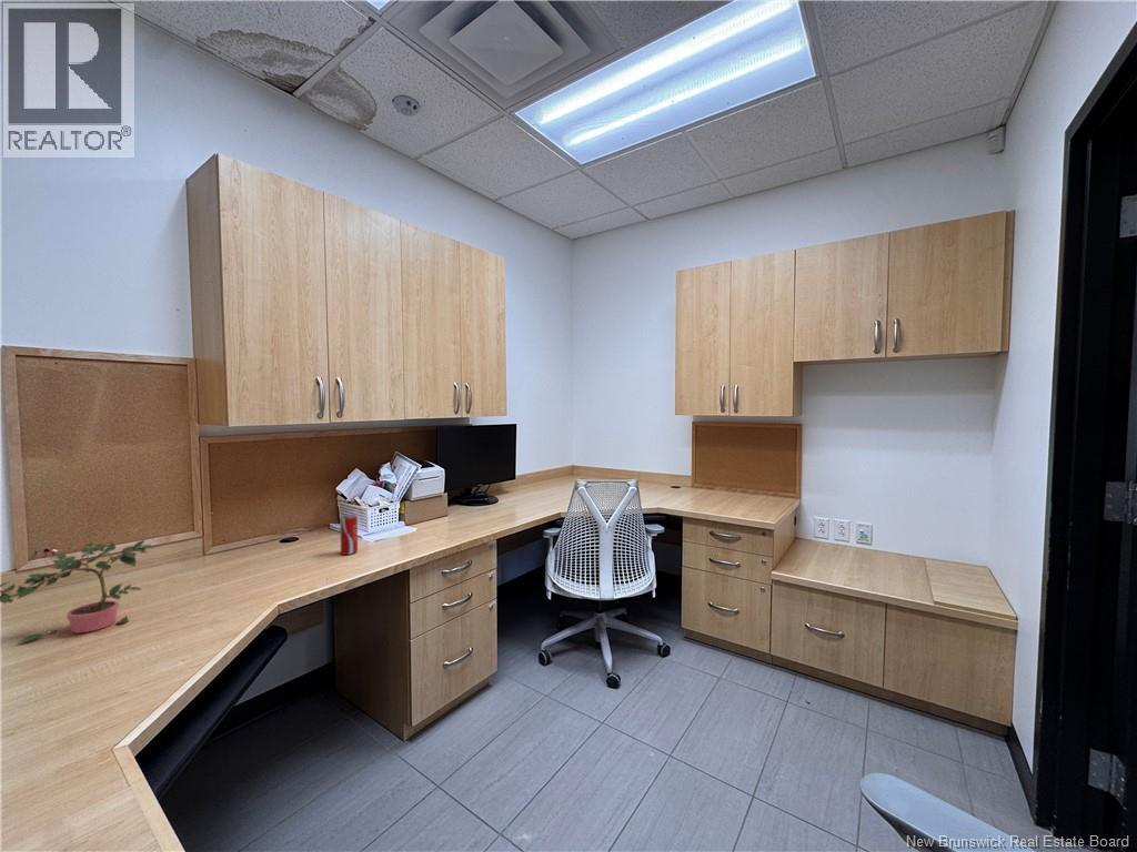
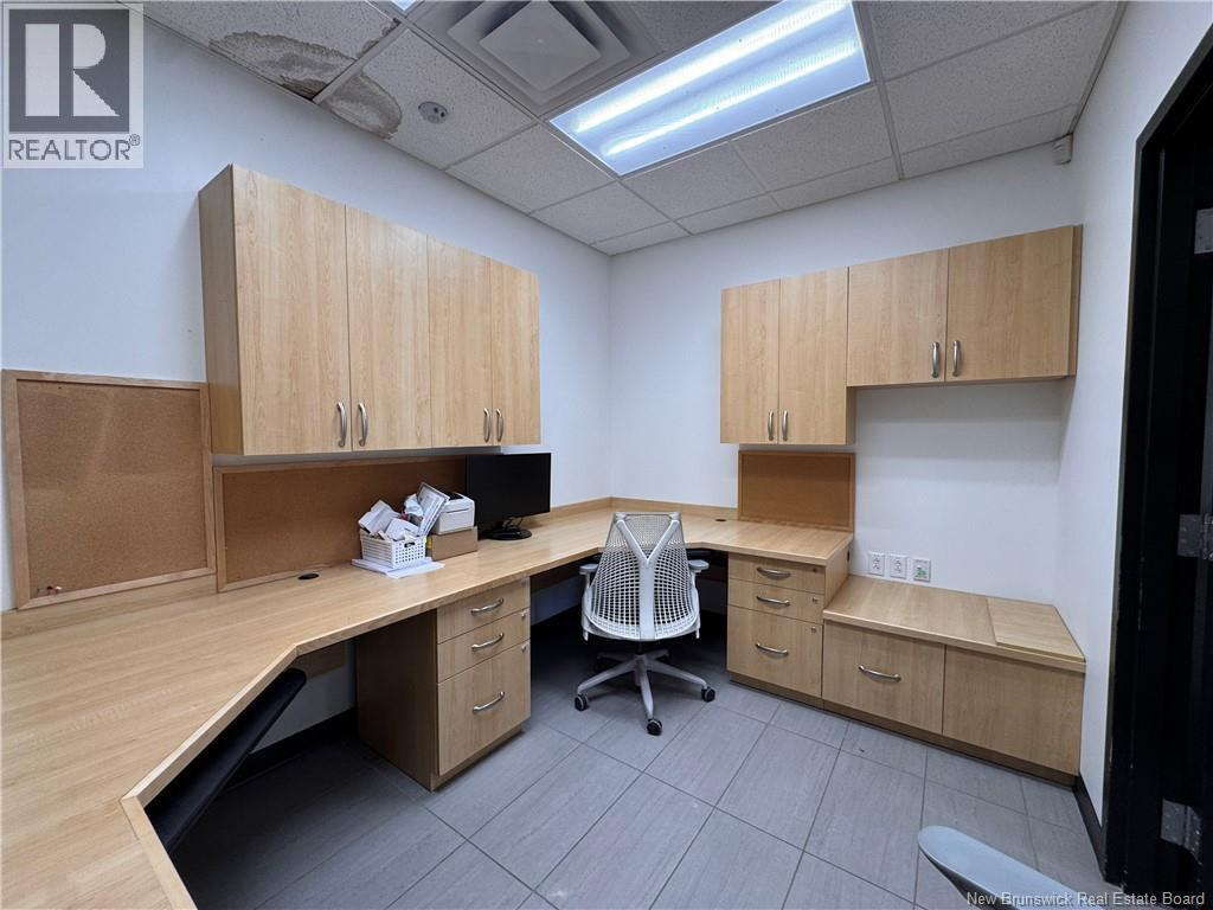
- potted plant [0,539,154,643]
- beverage can [339,514,359,556]
